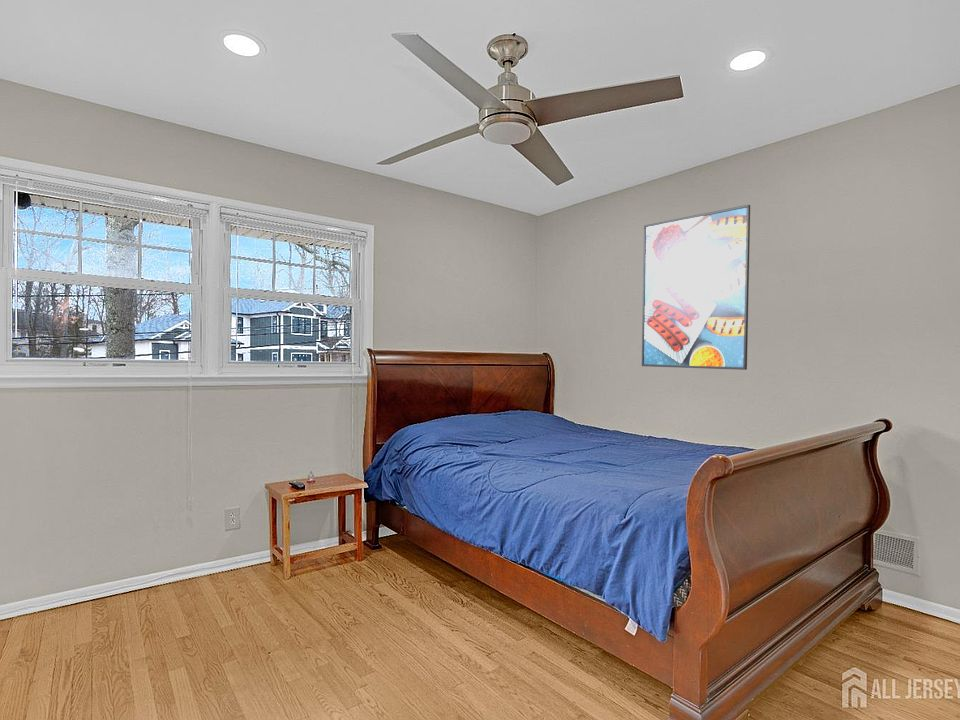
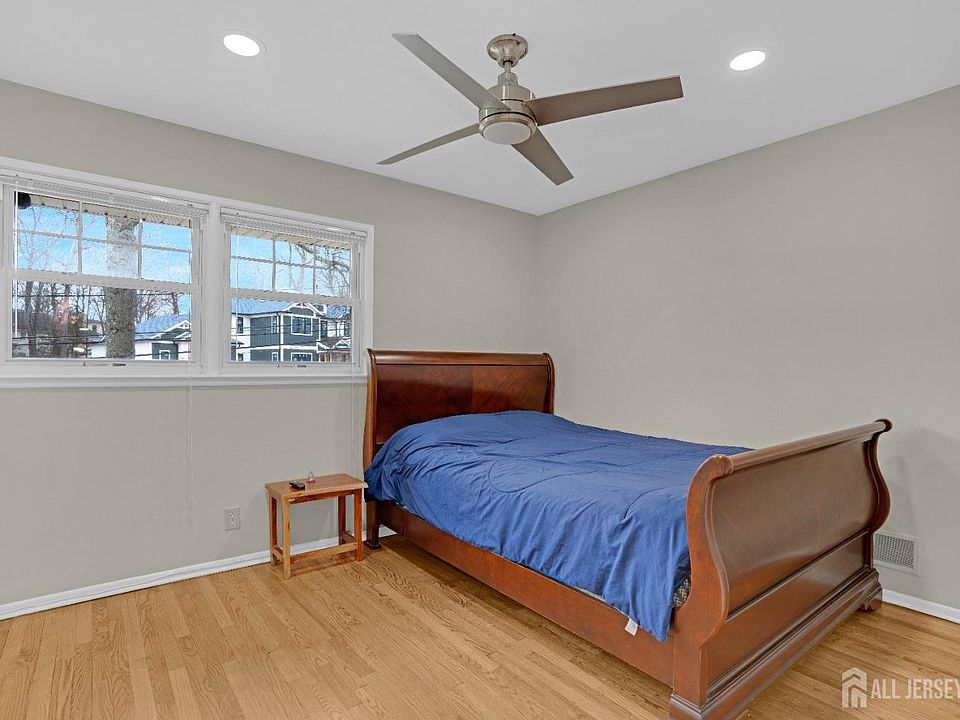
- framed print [641,204,751,371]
